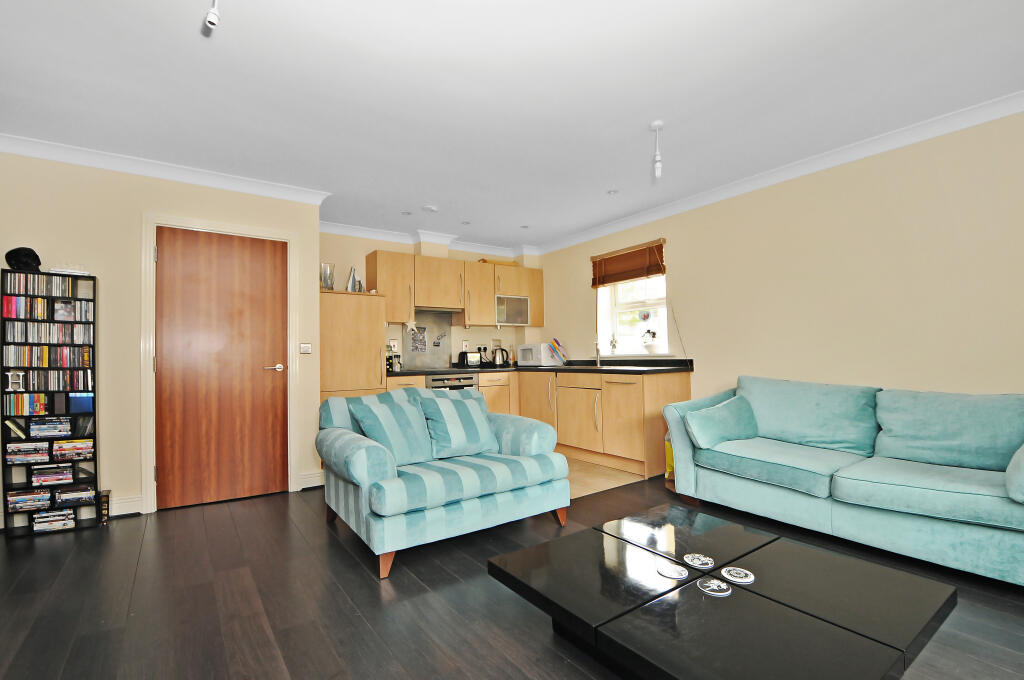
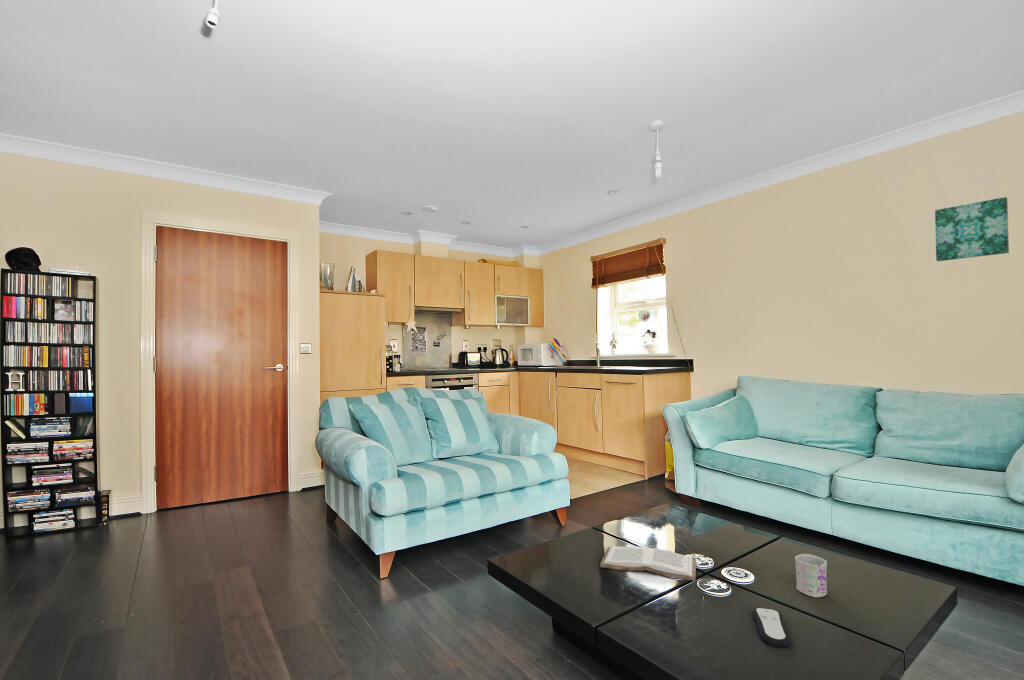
+ remote control [752,606,791,648]
+ mug [794,553,828,598]
+ wall art [934,196,1010,262]
+ book [599,545,697,582]
